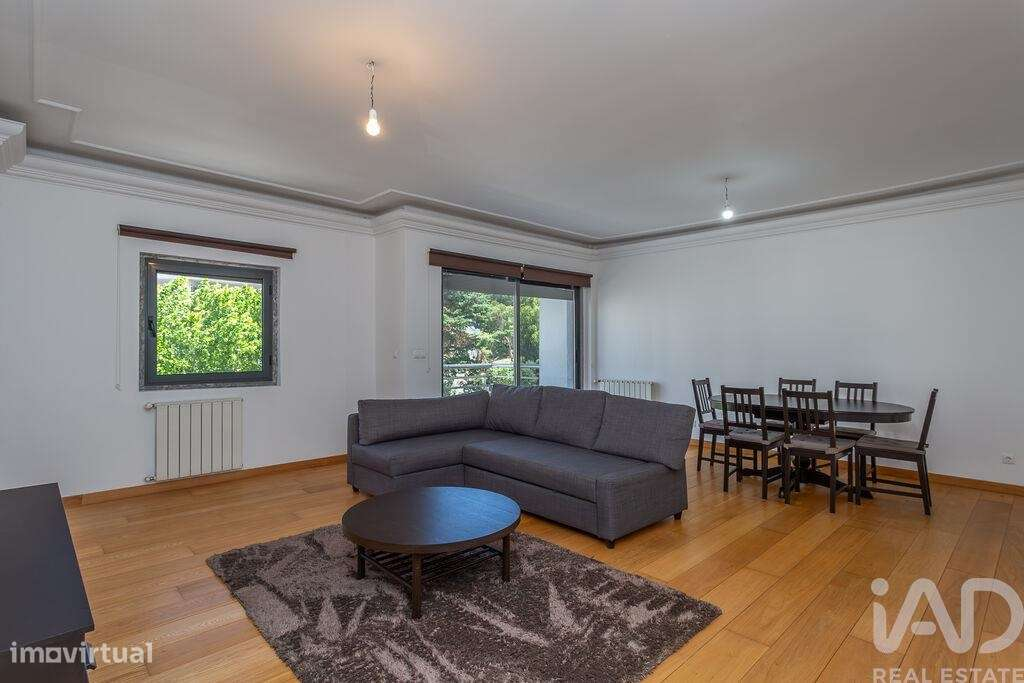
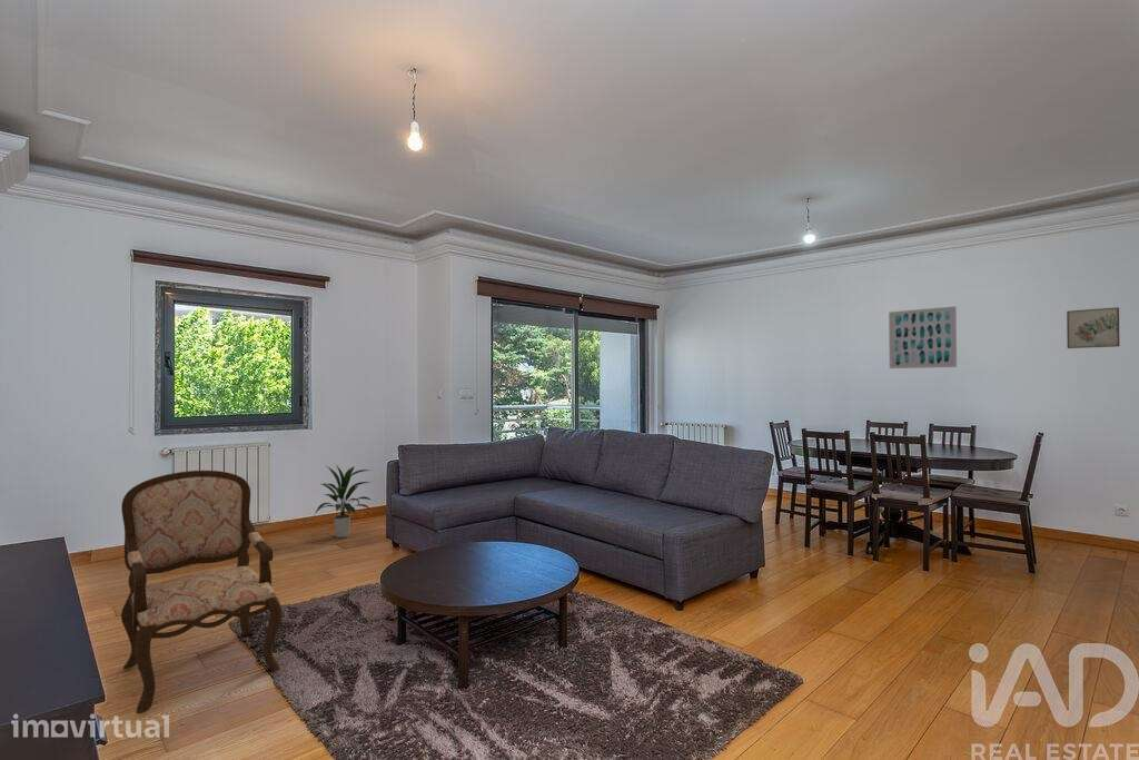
+ wall art [888,305,958,369]
+ indoor plant [313,465,373,539]
+ wall art [1066,306,1121,349]
+ armchair [120,470,284,714]
